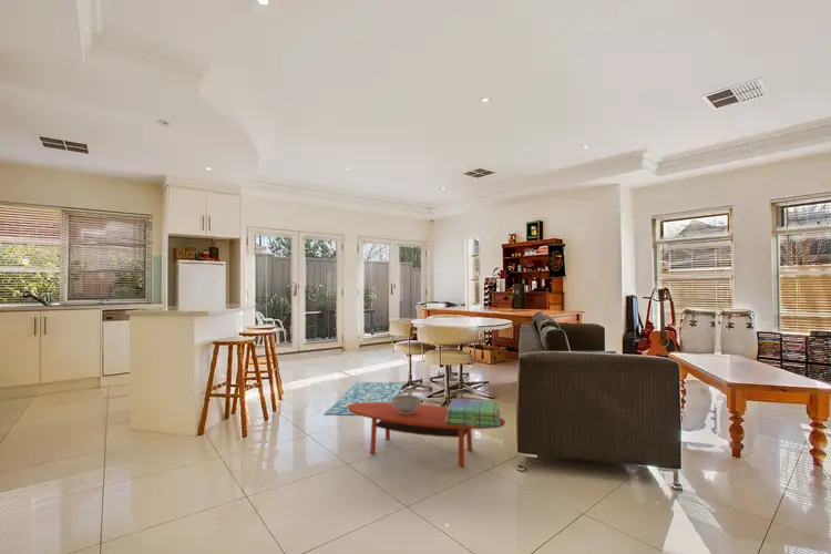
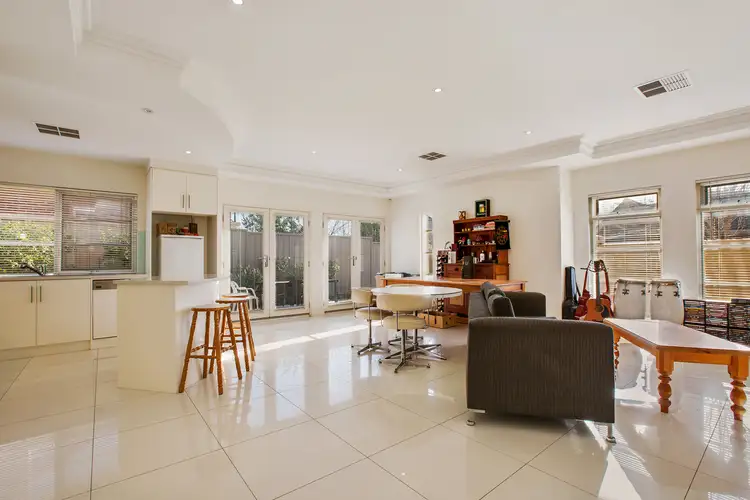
- decorative bowl [391,393,422,414]
- stack of books [445,398,501,429]
- rug [324,381,406,417]
- coffee table [347,402,506,468]
